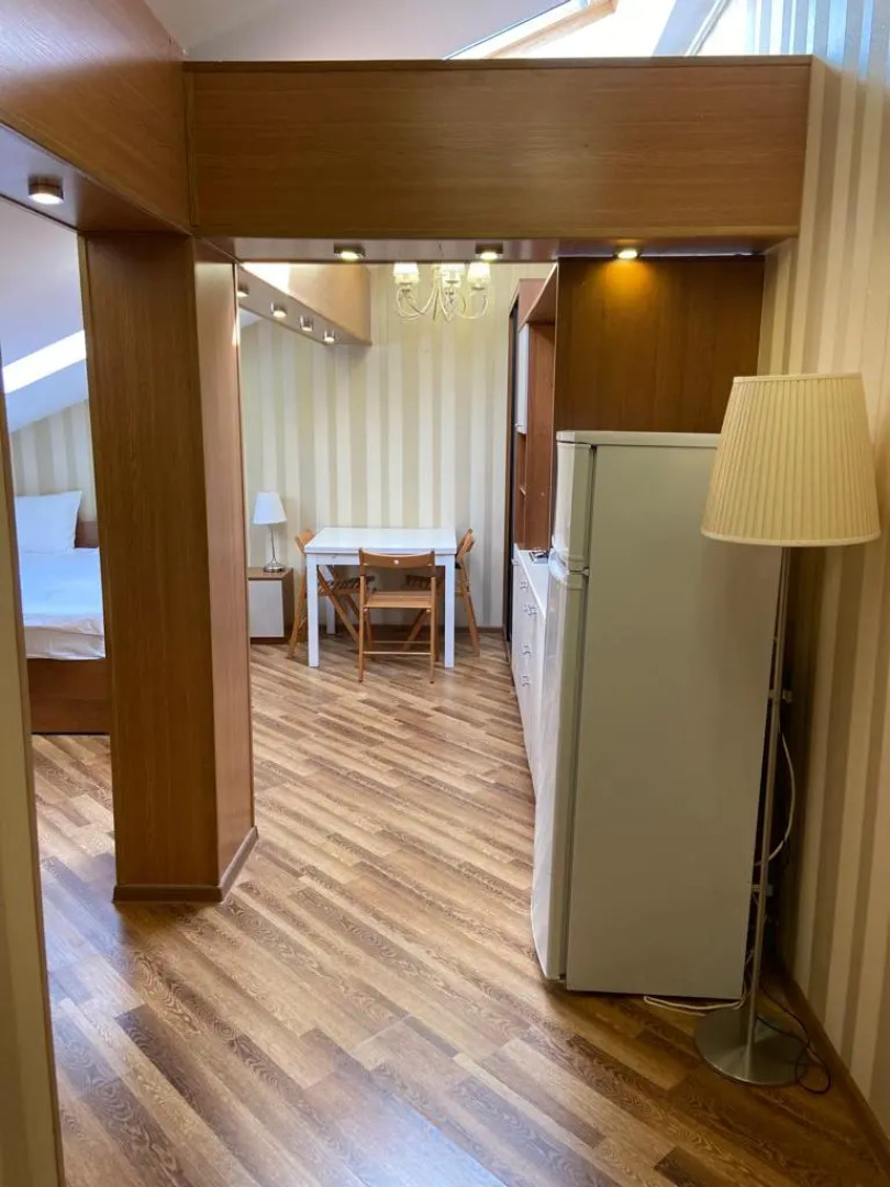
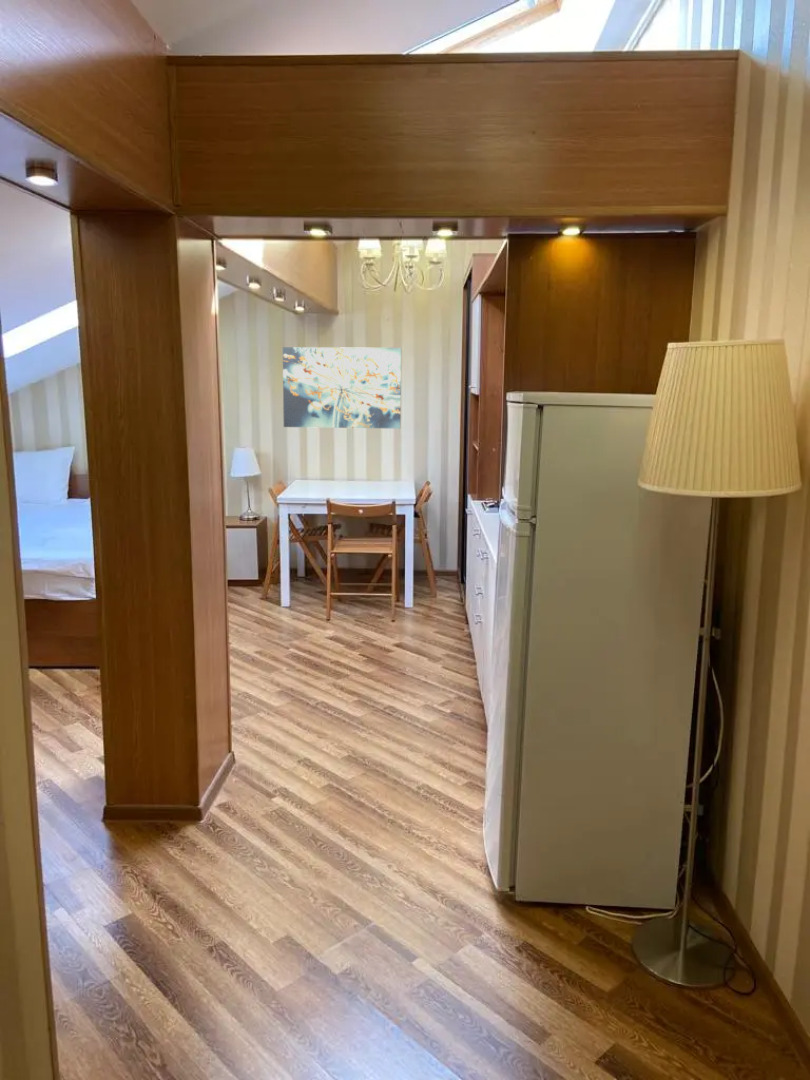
+ wall art [282,346,402,430]
